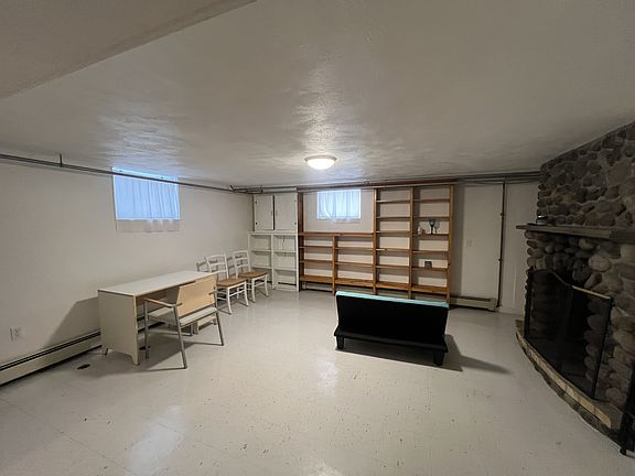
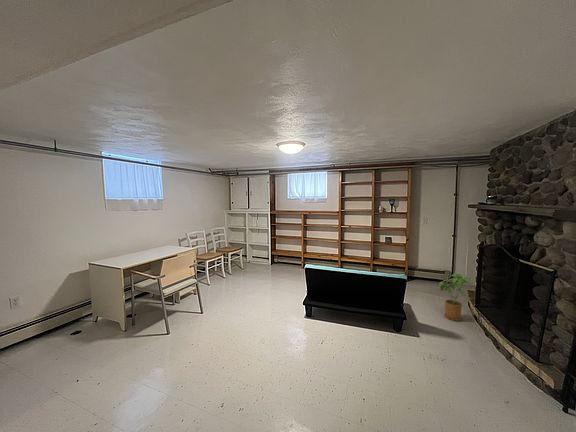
+ house plant [439,273,473,322]
